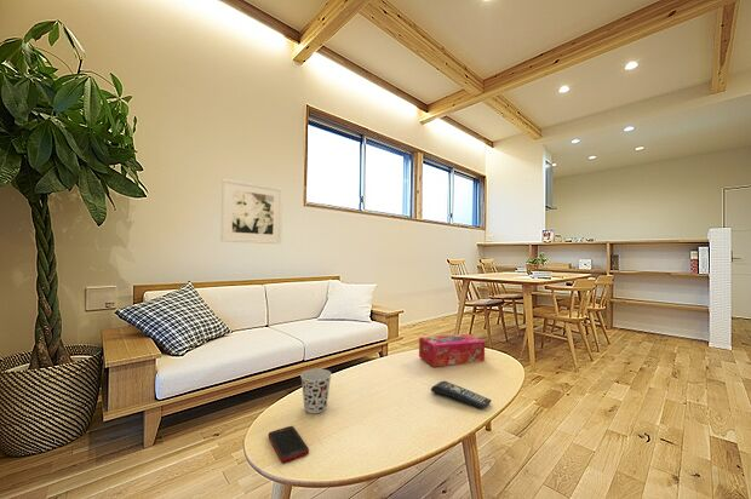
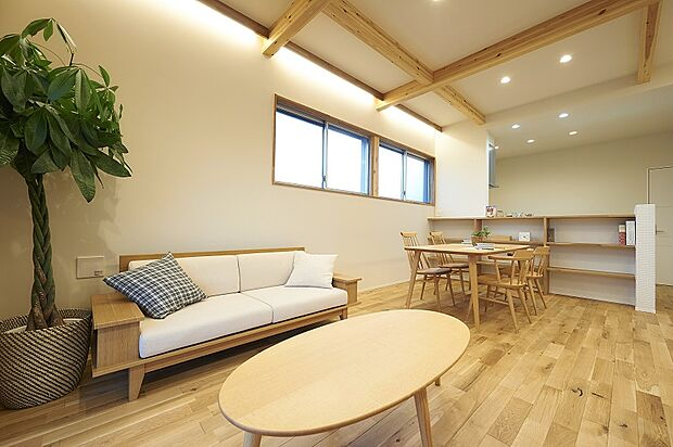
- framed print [219,177,283,245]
- cell phone [266,425,310,464]
- tissue box [418,333,486,368]
- remote control [430,380,493,411]
- cup [299,368,332,414]
